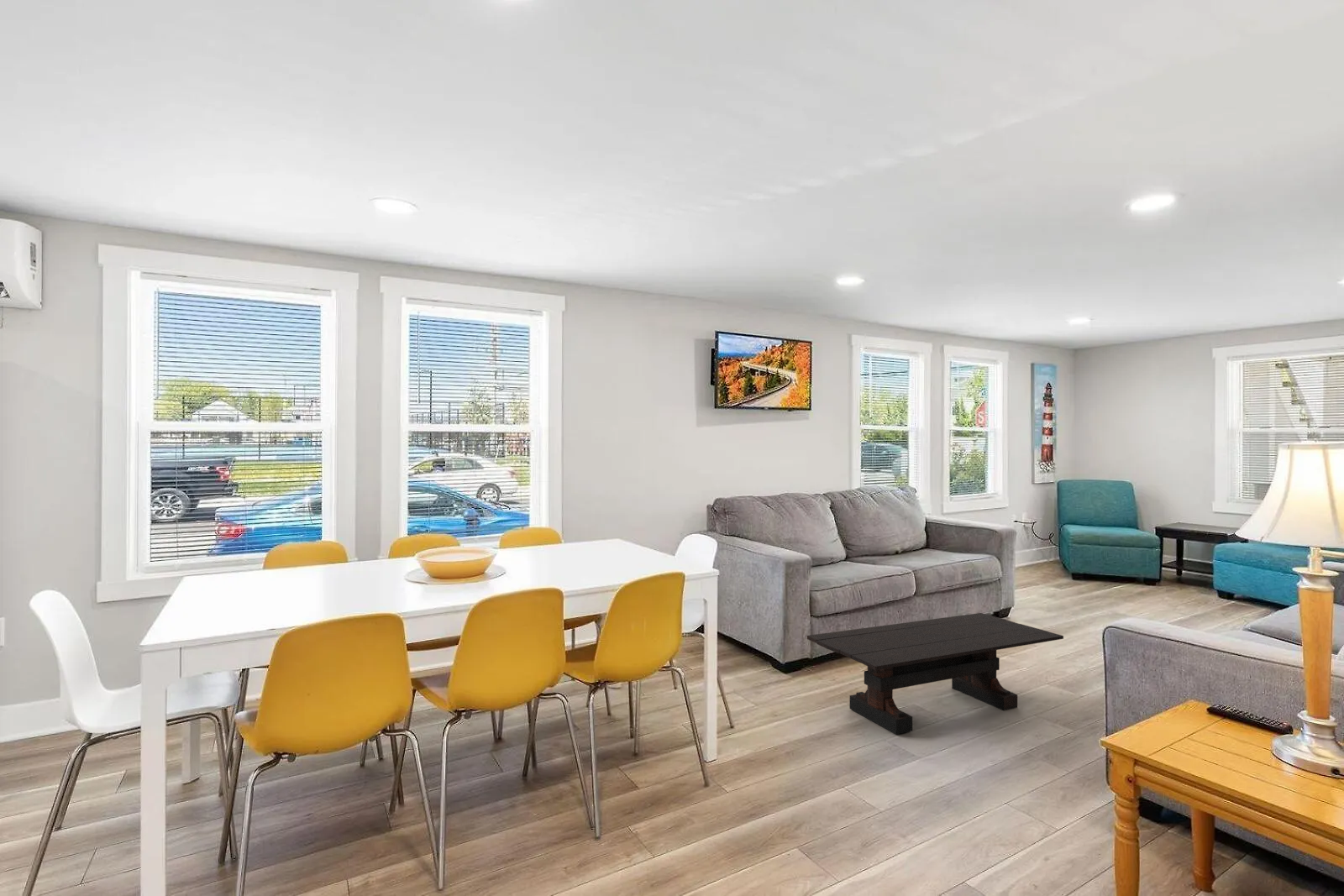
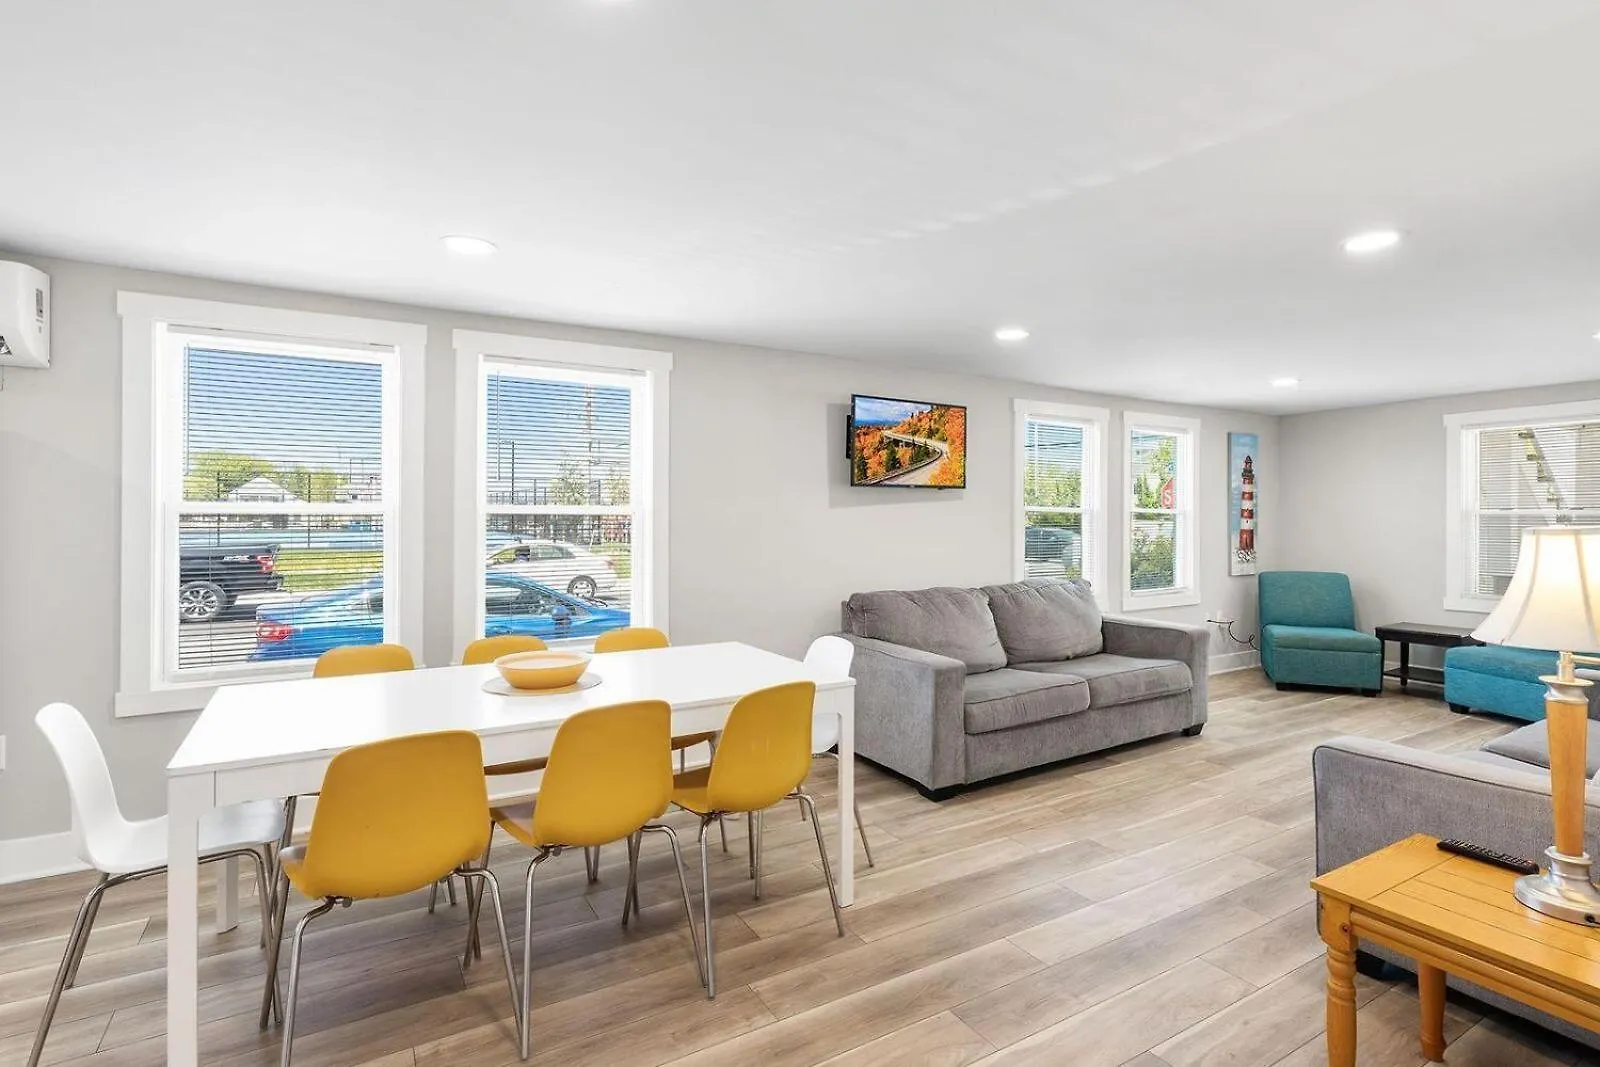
- coffee table [806,612,1064,735]
